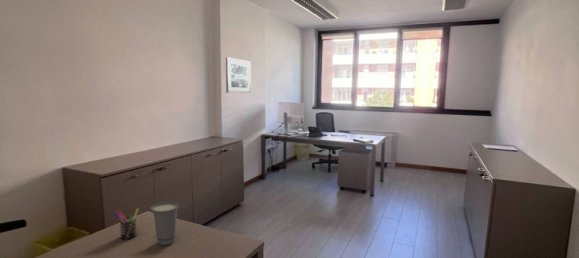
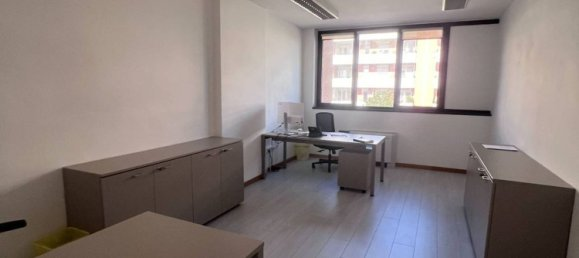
- wall art [225,56,252,94]
- pen holder [114,207,140,240]
- cup [150,201,180,246]
